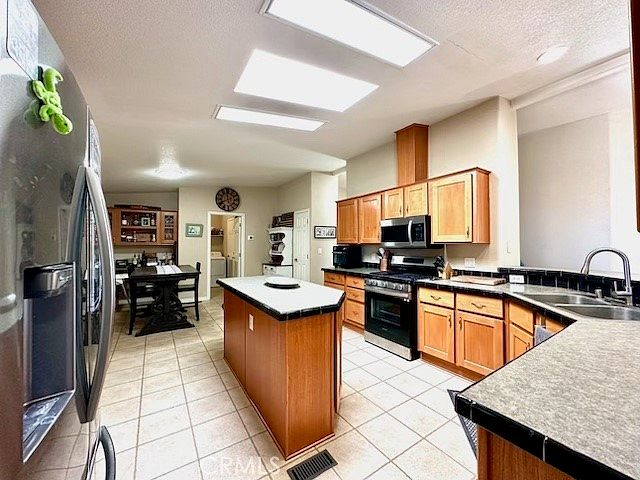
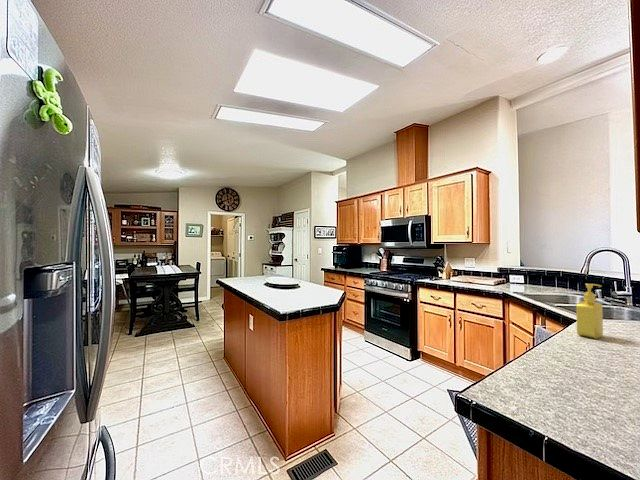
+ soap dispenser [575,283,604,340]
